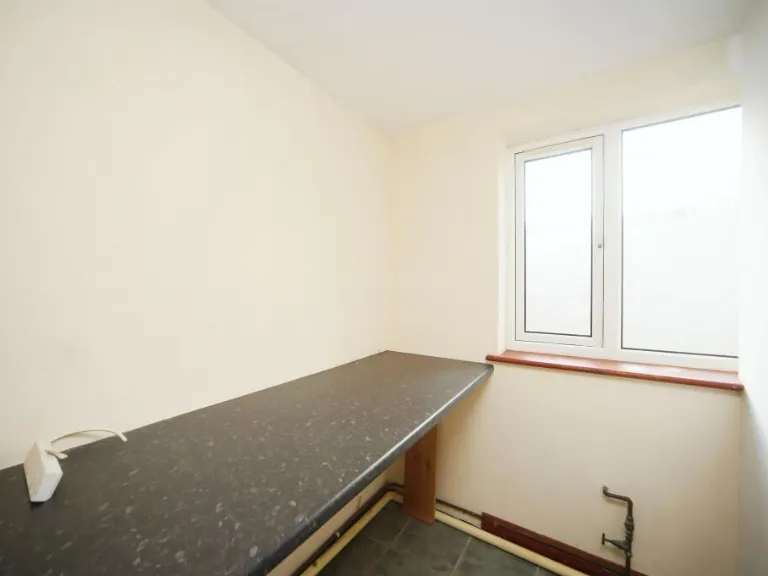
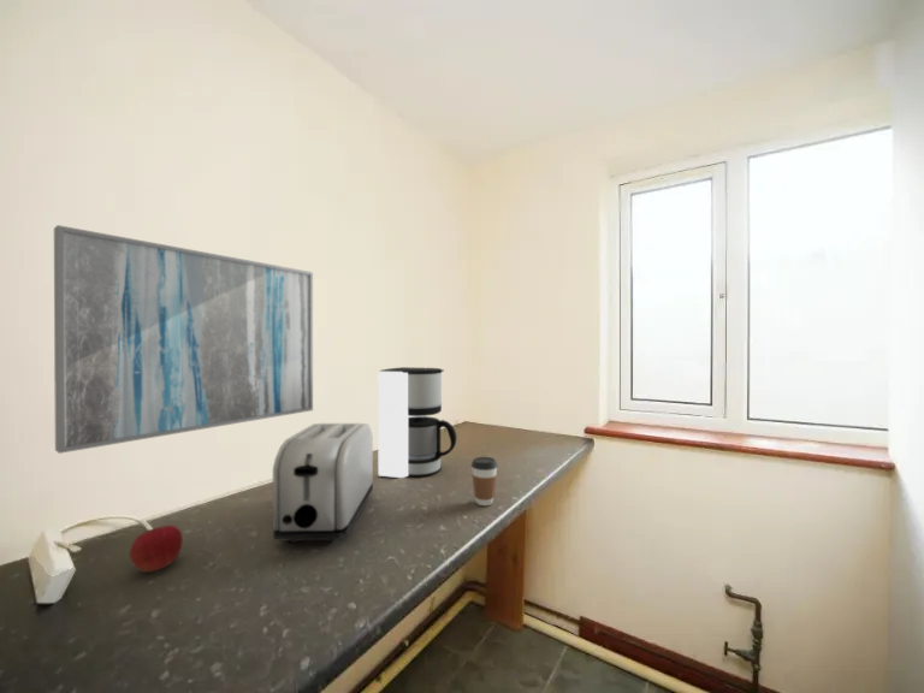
+ apple [129,525,184,573]
+ toaster [272,422,374,544]
+ coffee maker [377,366,458,479]
+ coffee cup [470,456,499,507]
+ wall art [53,224,314,455]
